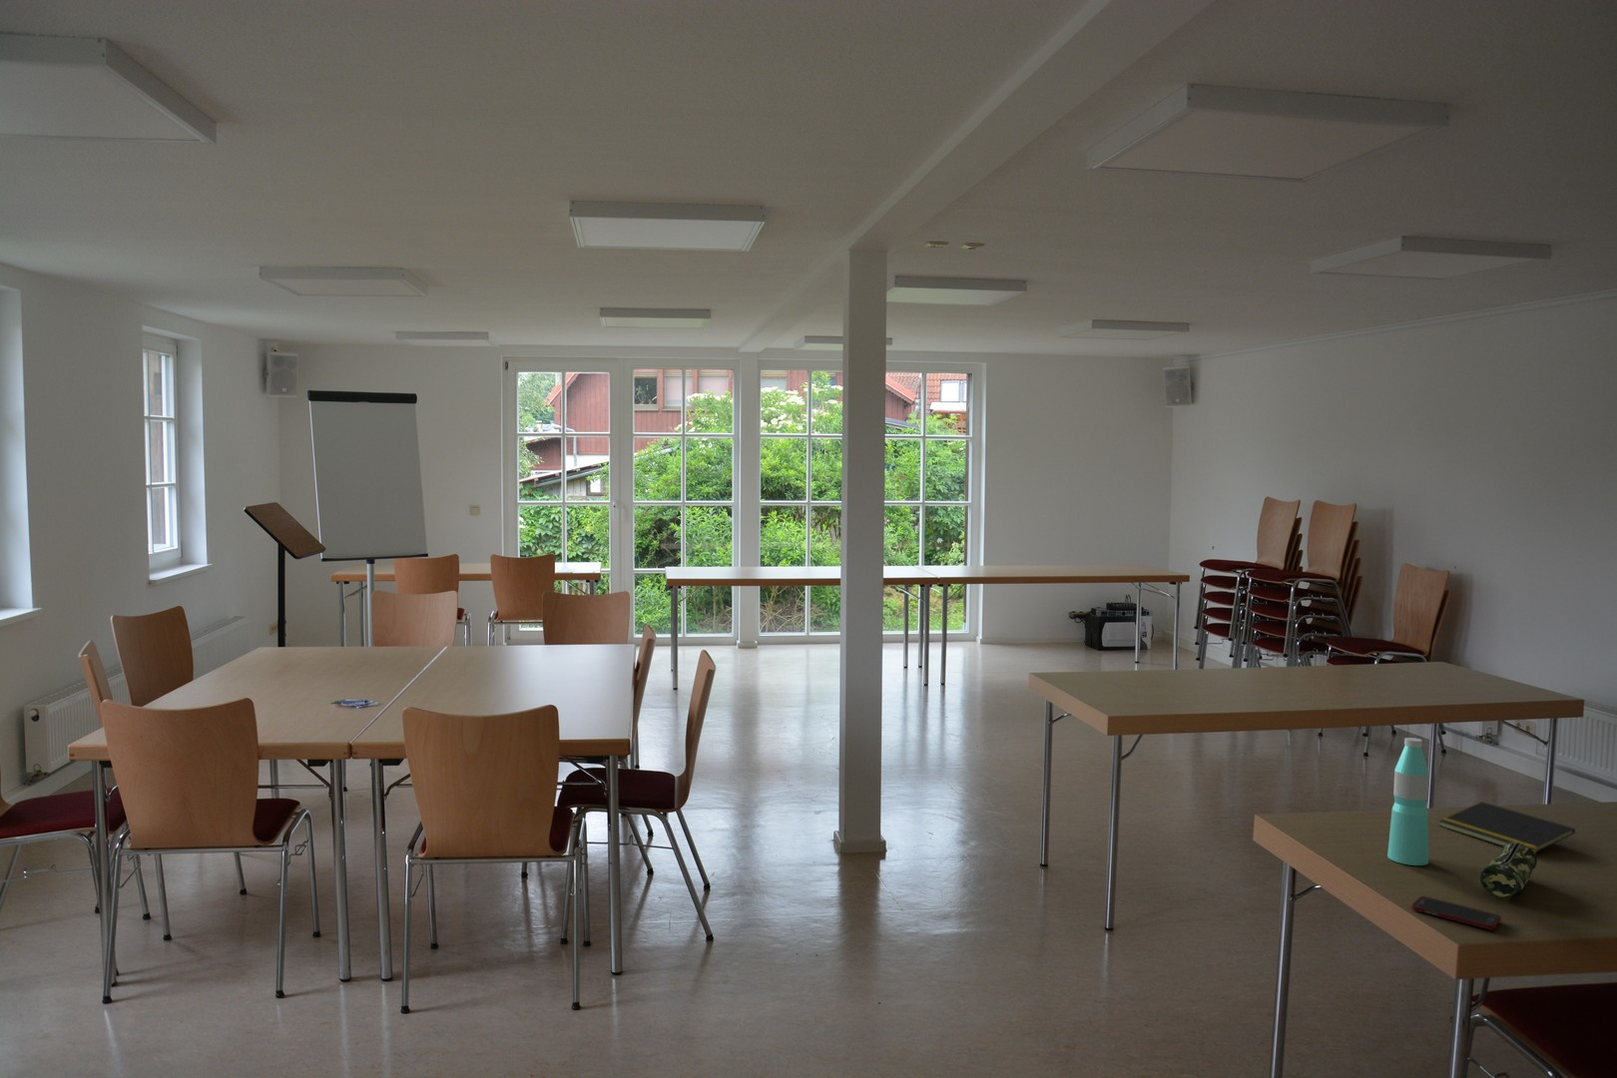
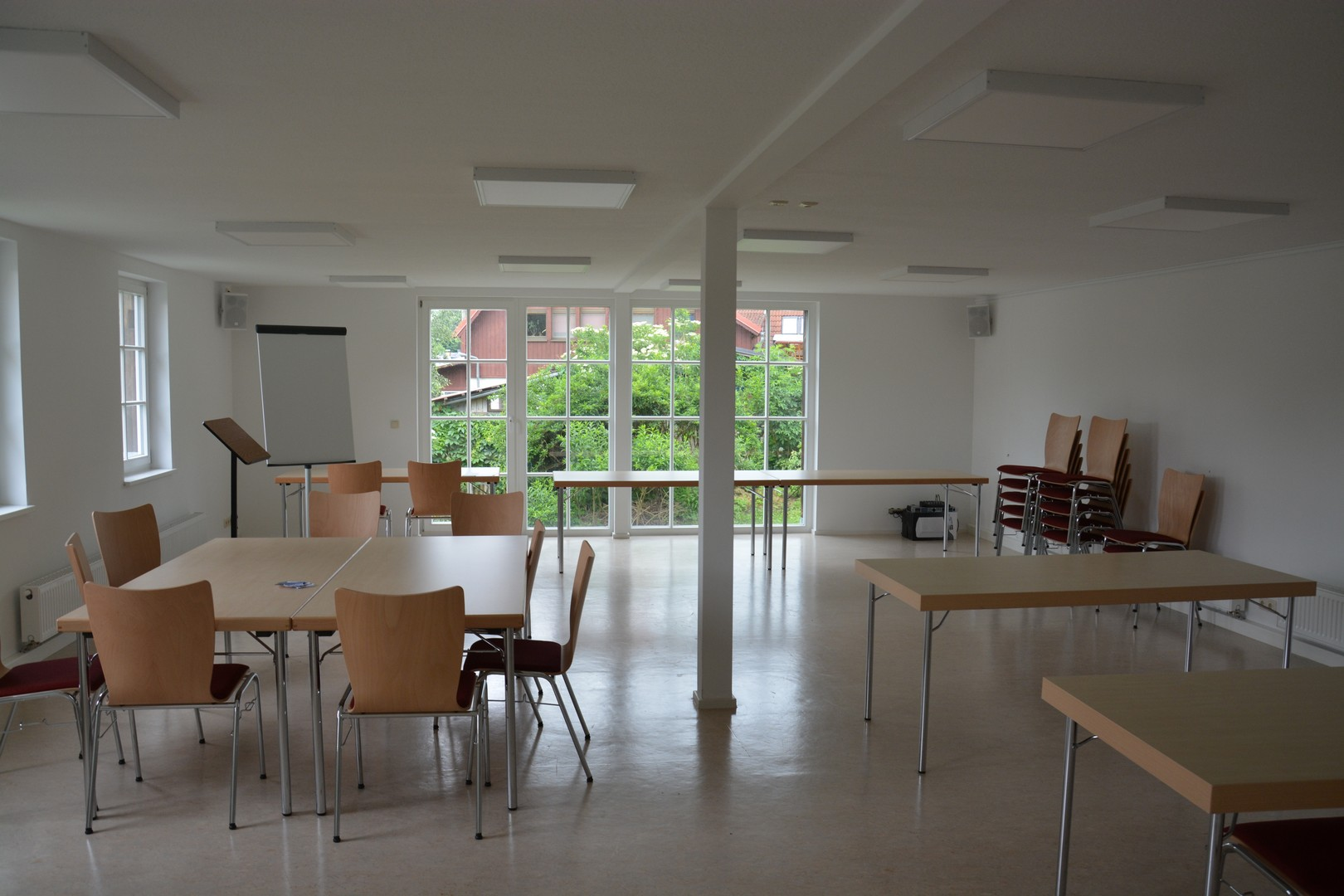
- water bottle [1386,736,1431,866]
- cell phone [1410,895,1503,931]
- notepad [1438,800,1576,854]
- pencil case [1480,842,1538,899]
